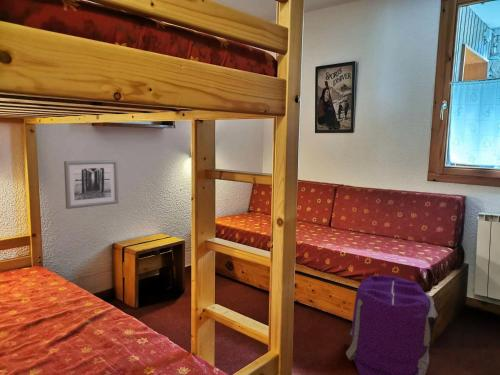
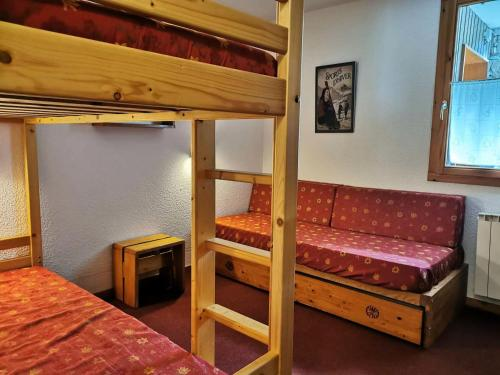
- backpack [345,274,439,375]
- wall art [63,159,120,210]
